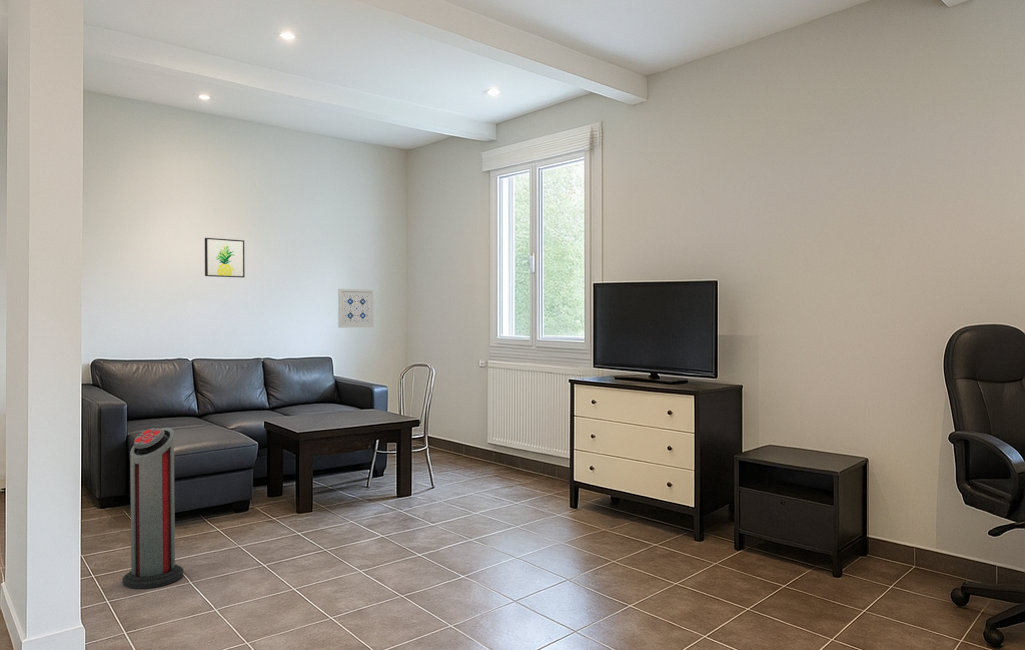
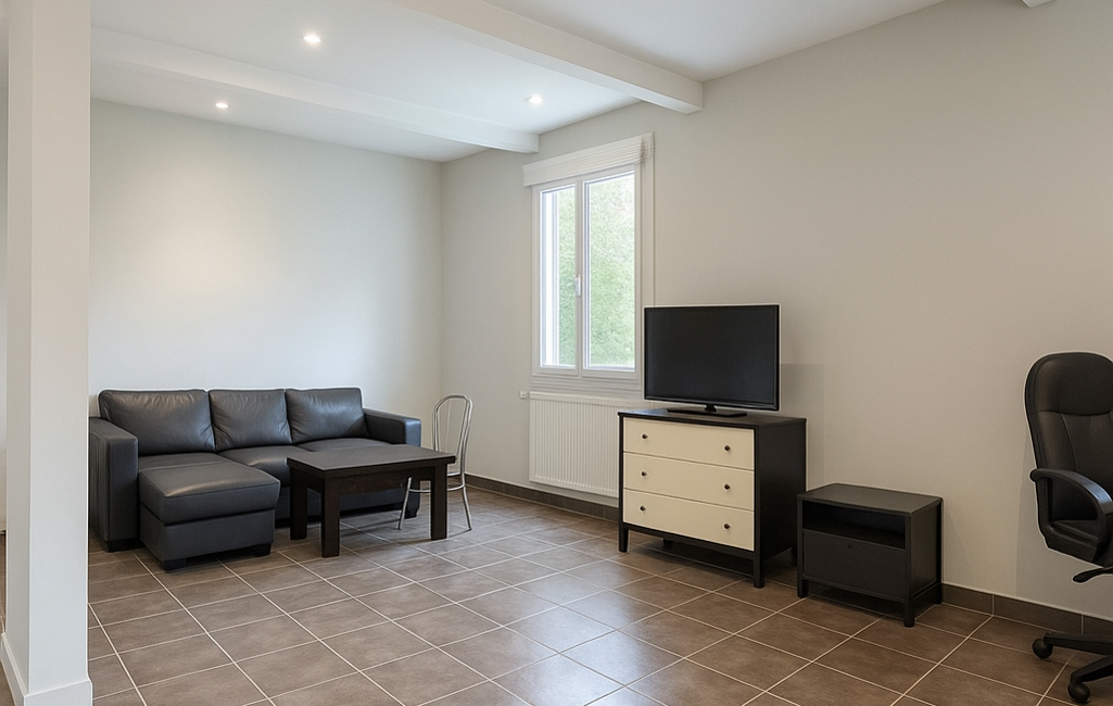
- wall art [337,288,375,329]
- air purifier [122,427,184,590]
- wall art [204,237,246,279]
